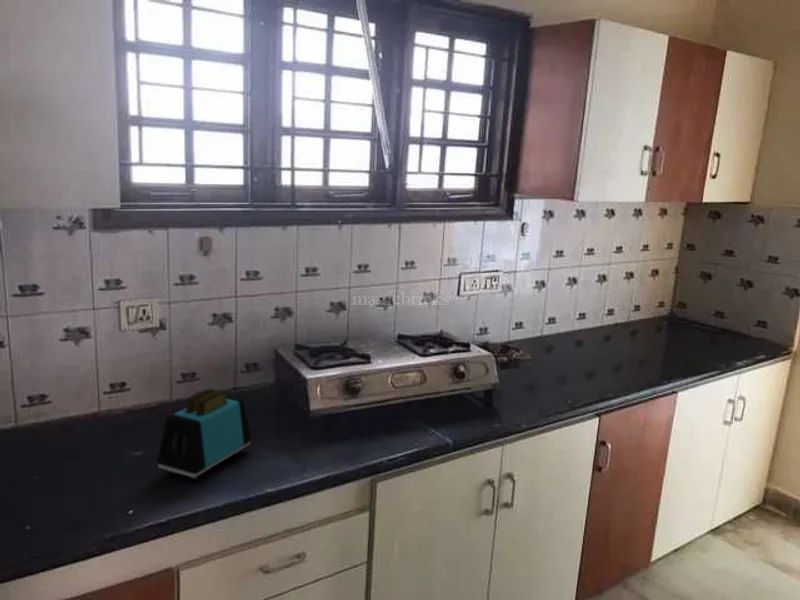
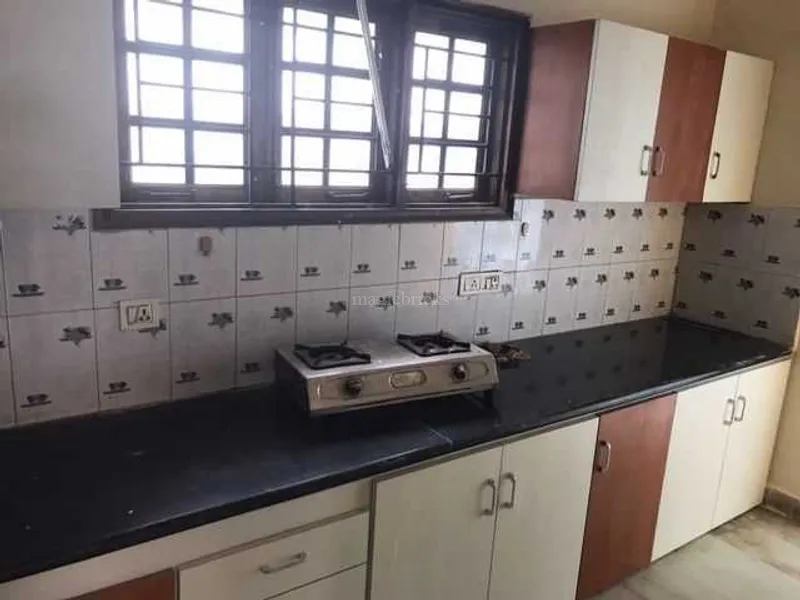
- toaster [156,388,253,482]
